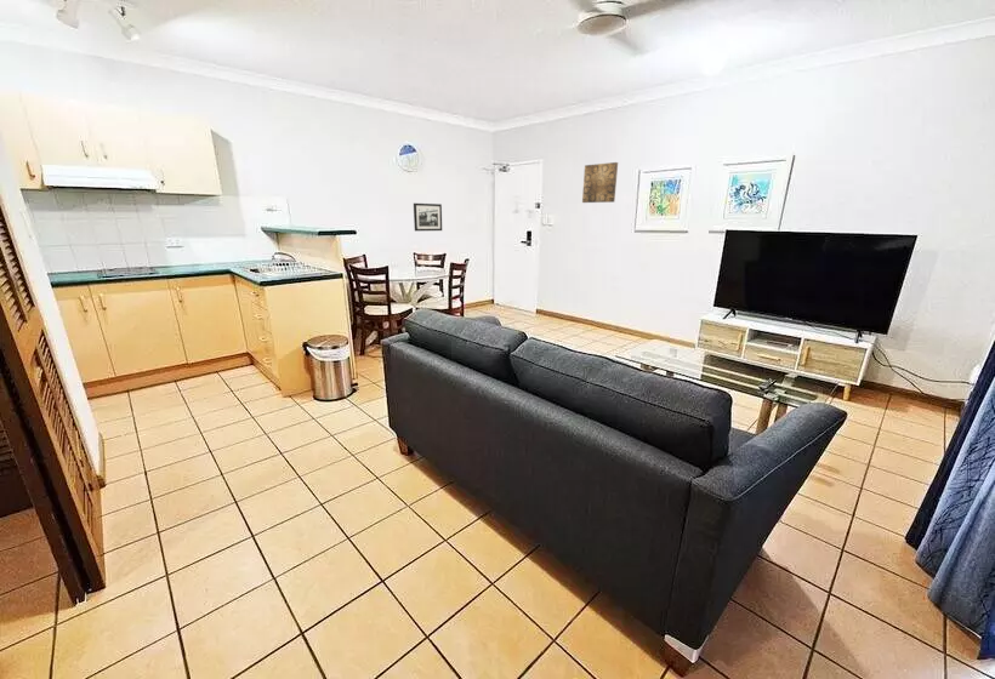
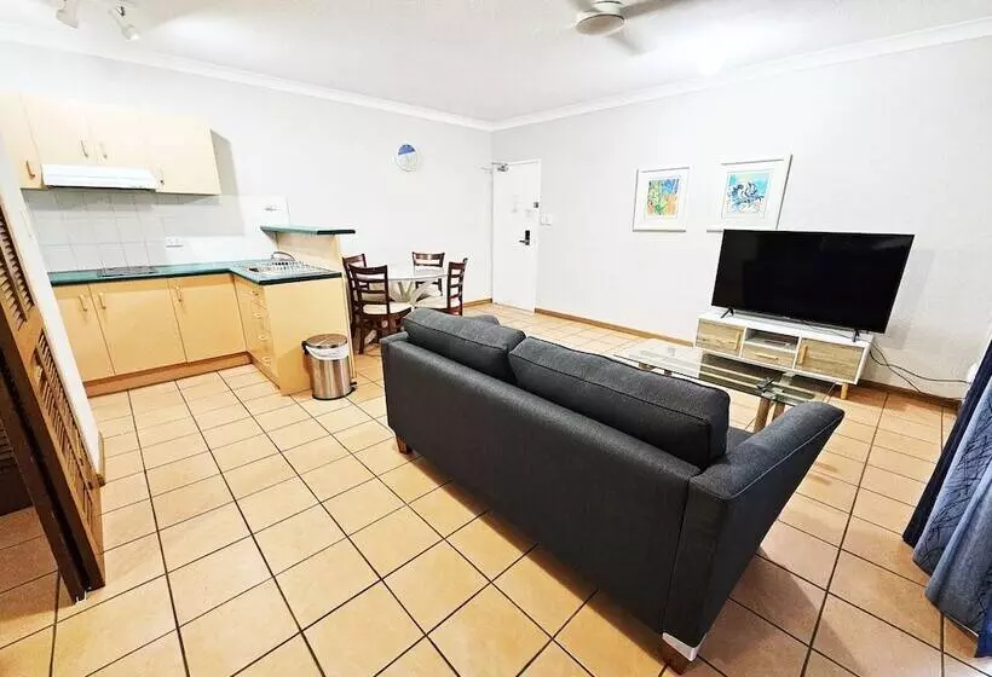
- wall art [581,161,619,204]
- picture frame [413,202,443,233]
